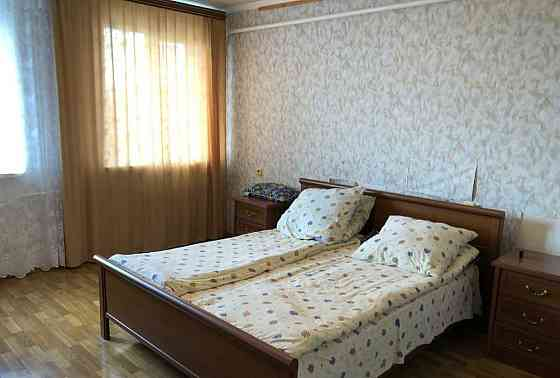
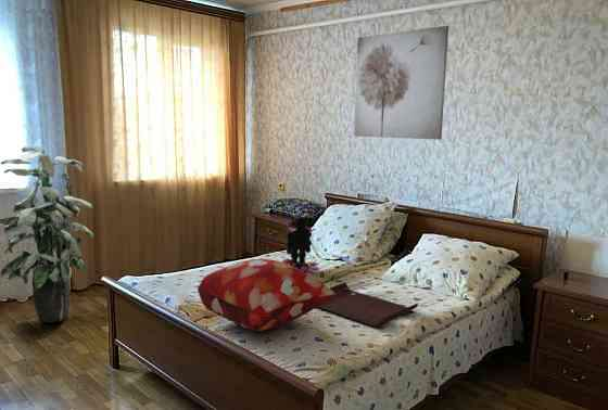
+ teddy bear [281,214,320,273]
+ indoor plant [0,145,94,324]
+ decorative pillow [197,258,337,332]
+ wall art [353,25,449,141]
+ serving tray [317,281,419,328]
